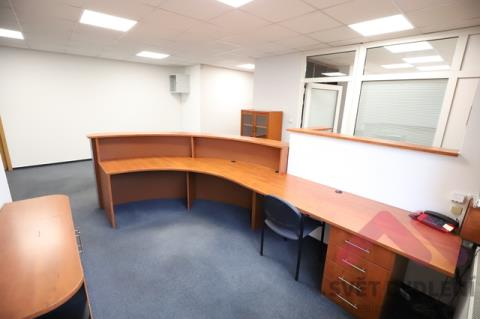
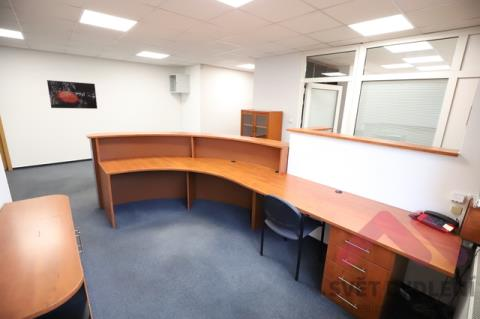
+ wall art [46,79,98,110]
